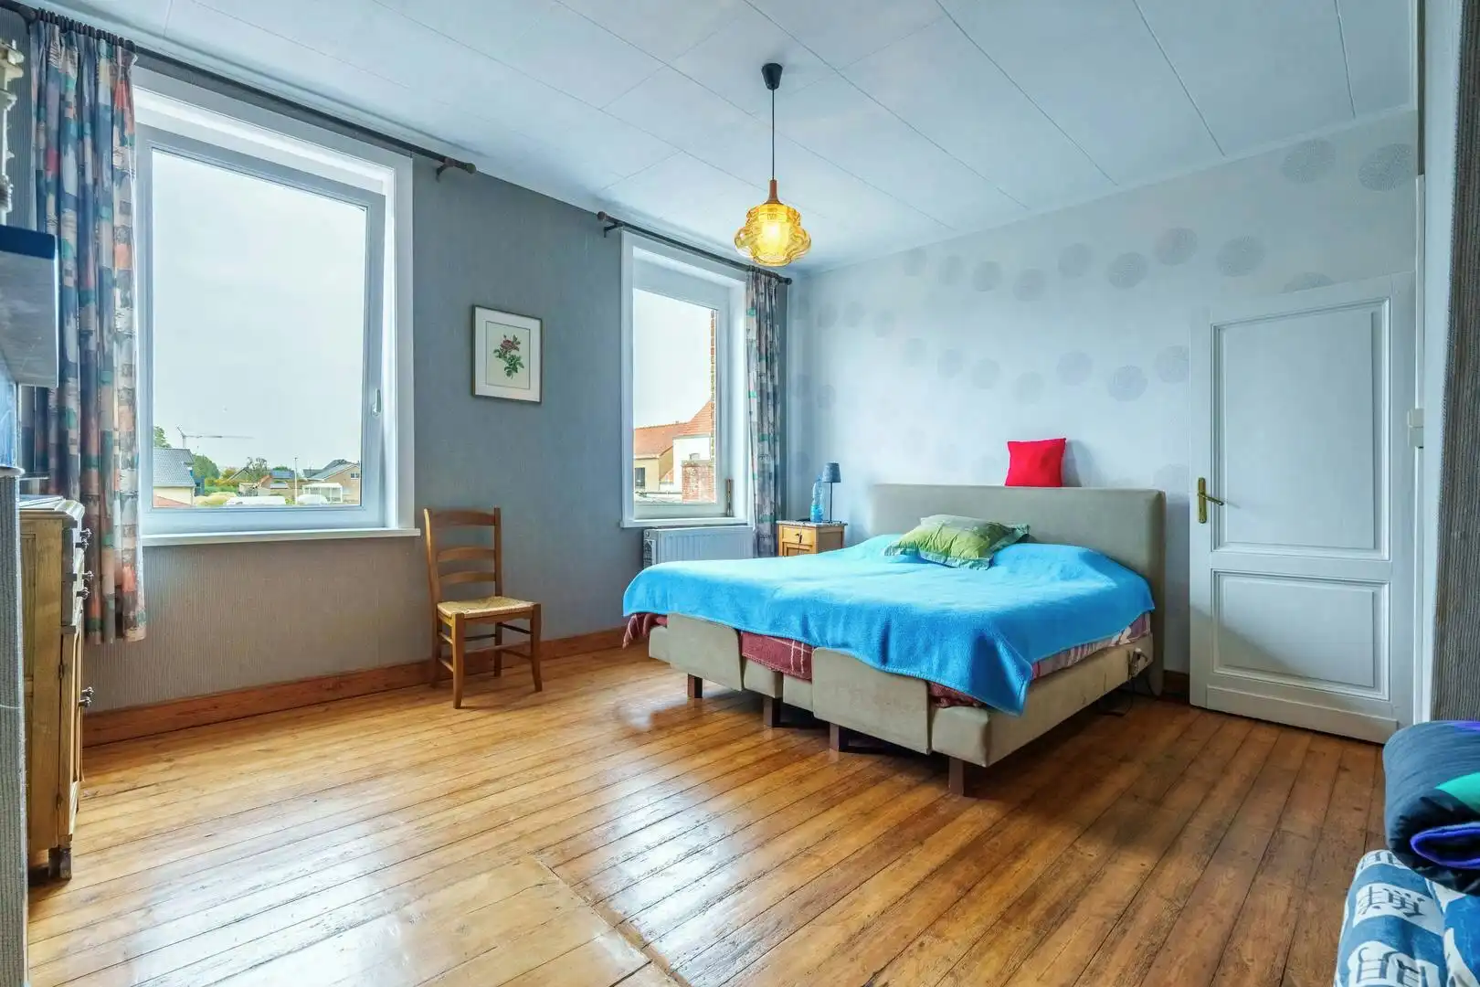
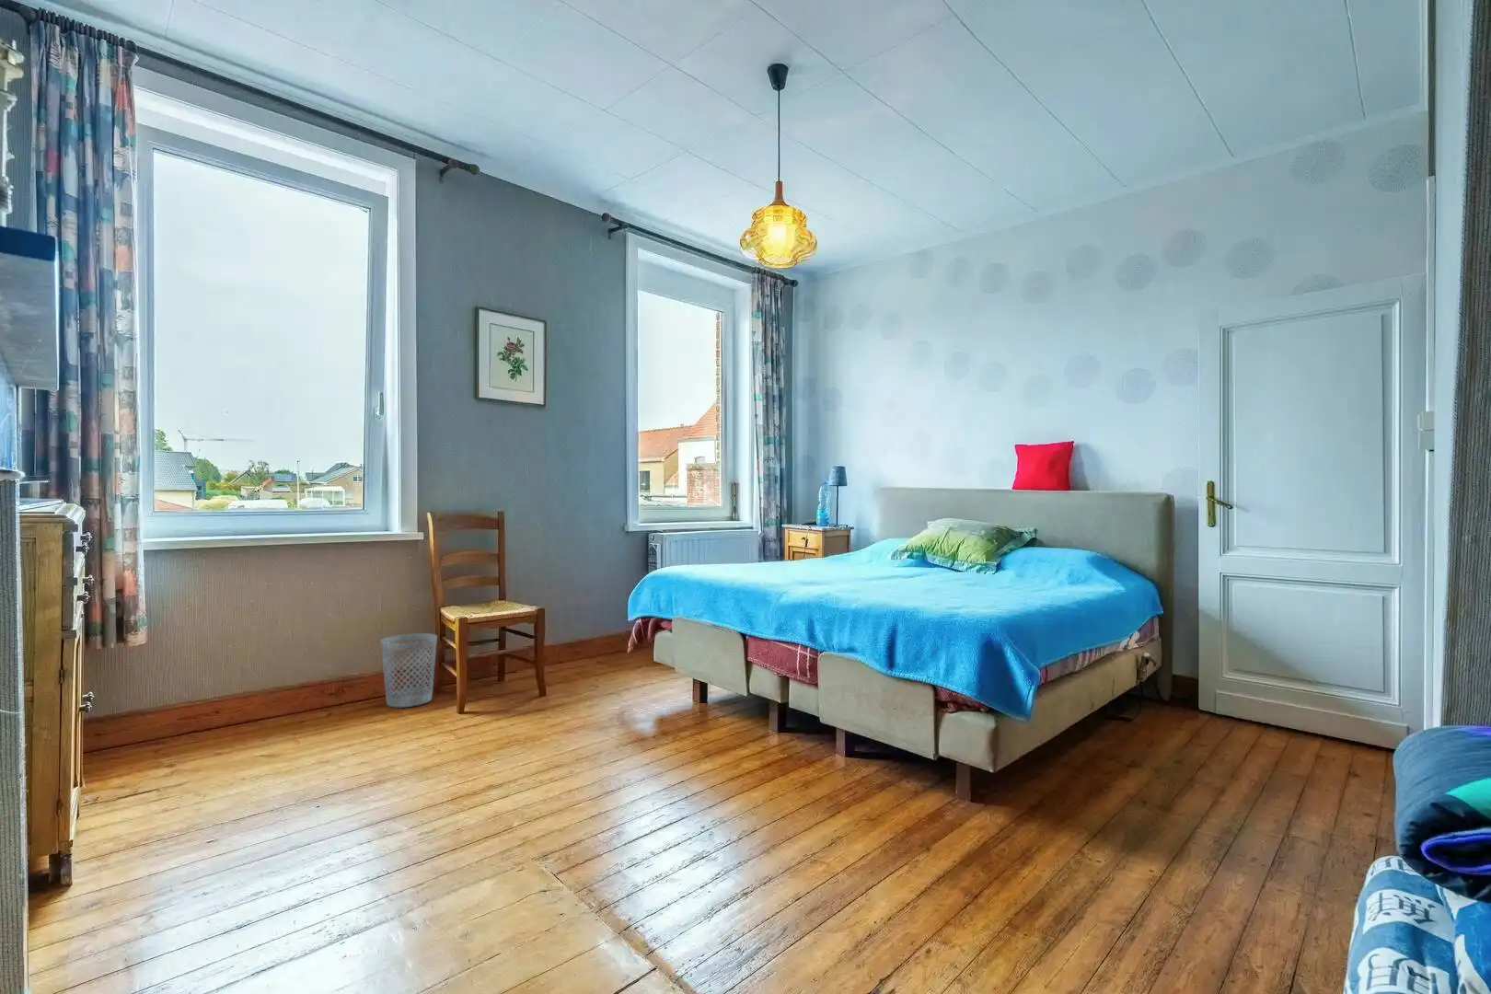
+ wastebasket [381,632,438,708]
